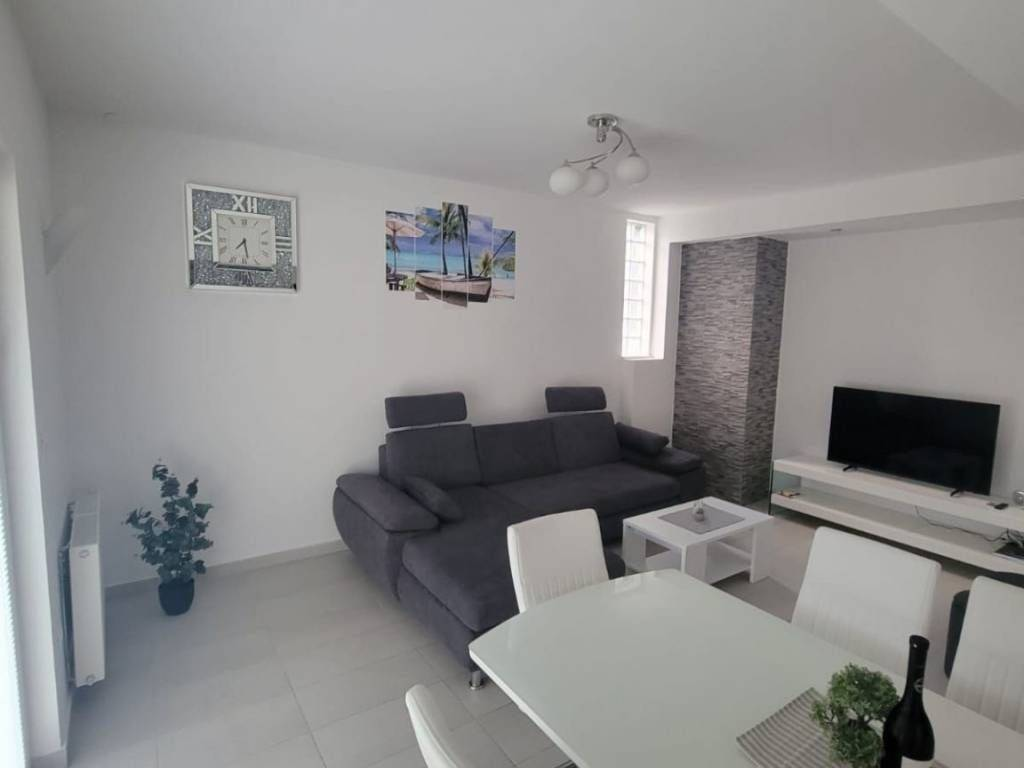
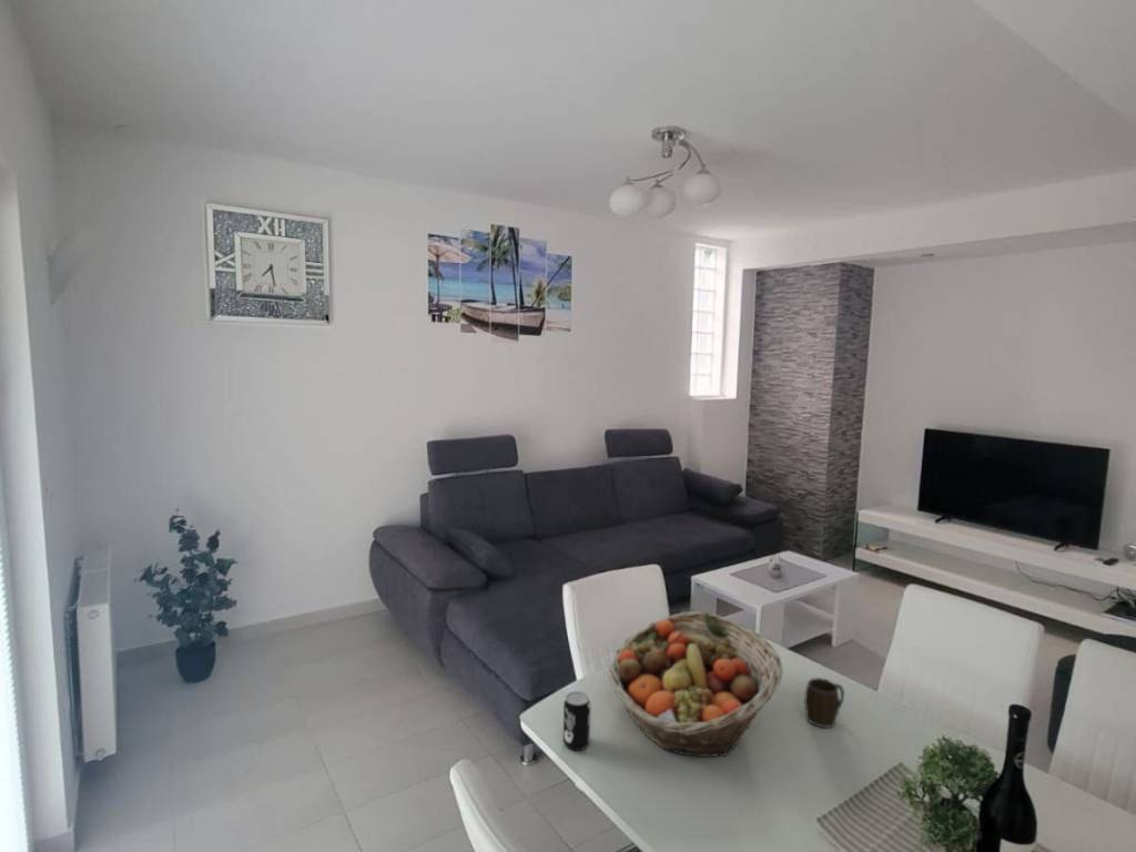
+ mug [803,677,845,729]
+ fruit basket [608,610,784,758]
+ beverage can [562,690,591,752]
